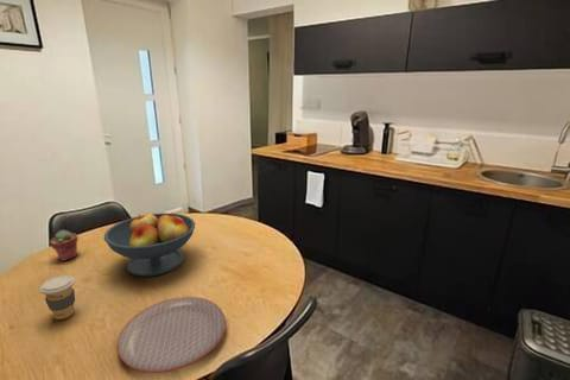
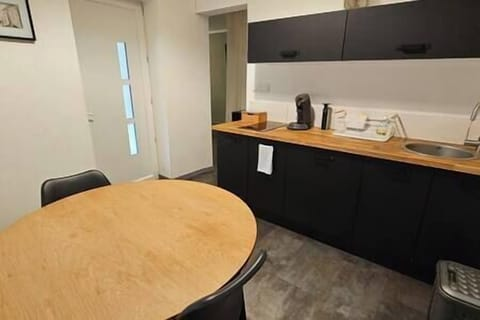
- fruit bowl [103,211,196,278]
- plate [116,296,227,374]
- coffee cup [39,274,76,321]
- potted succulent [49,229,80,262]
